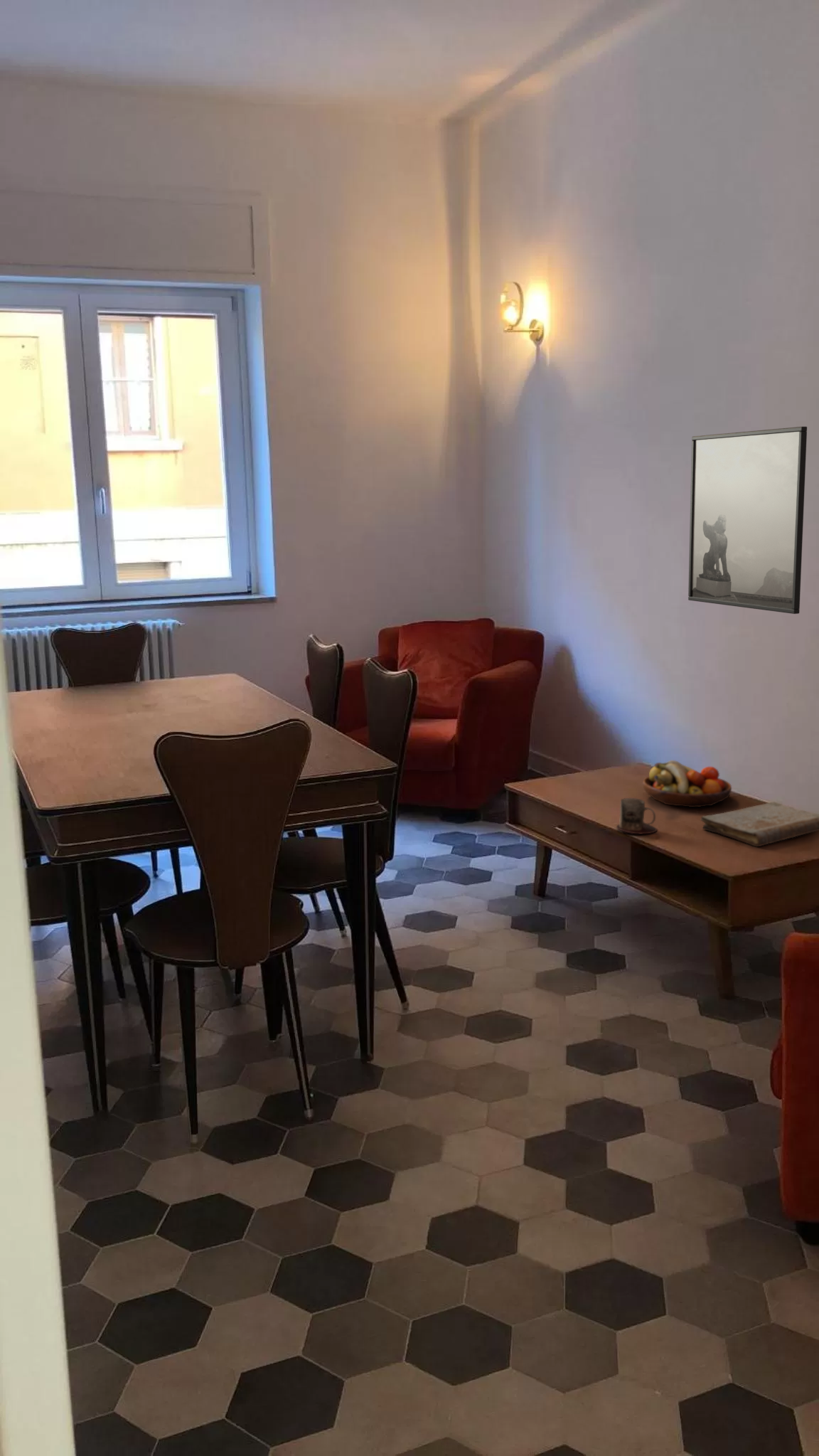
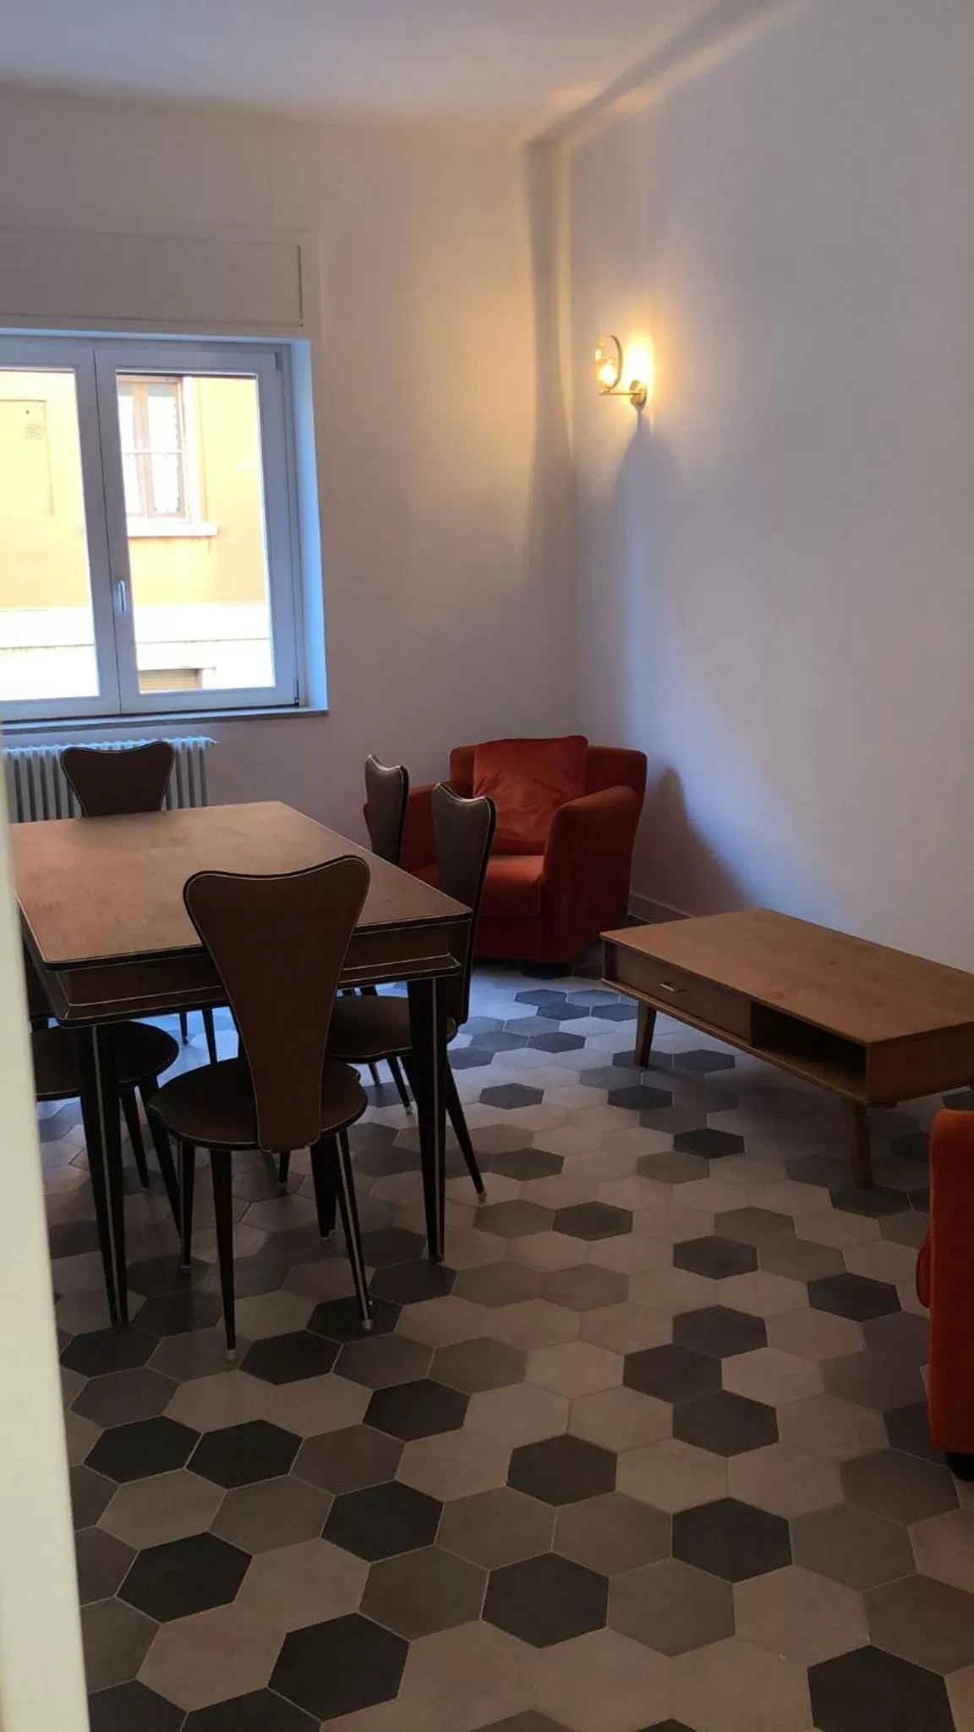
- fruit bowl [642,760,732,808]
- mug [616,797,658,834]
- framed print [687,426,808,615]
- book [700,801,819,847]
